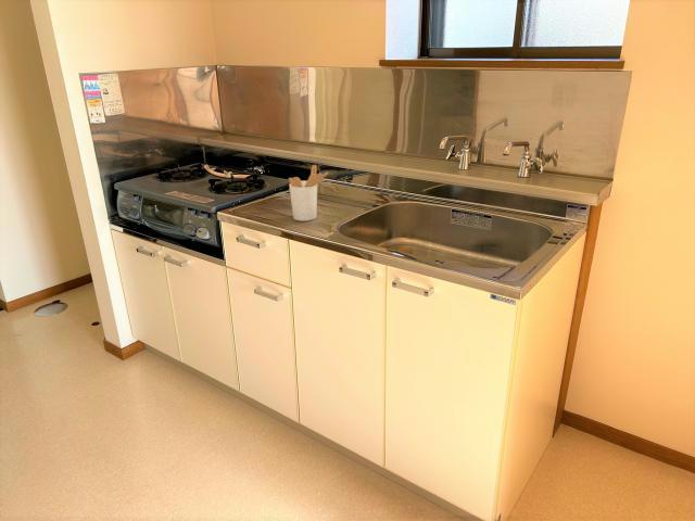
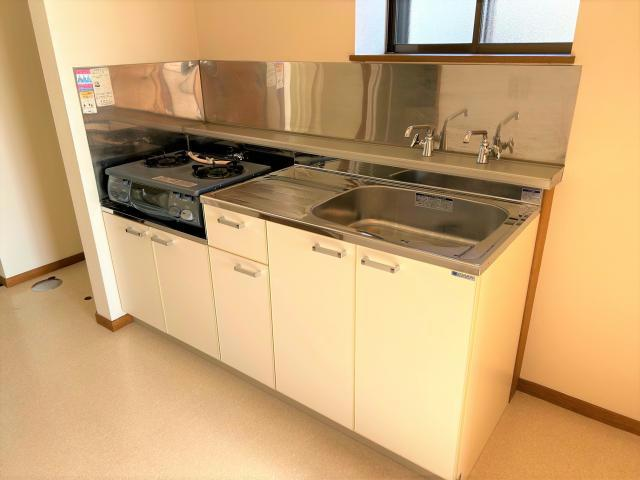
- utensil holder [288,164,329,223]
